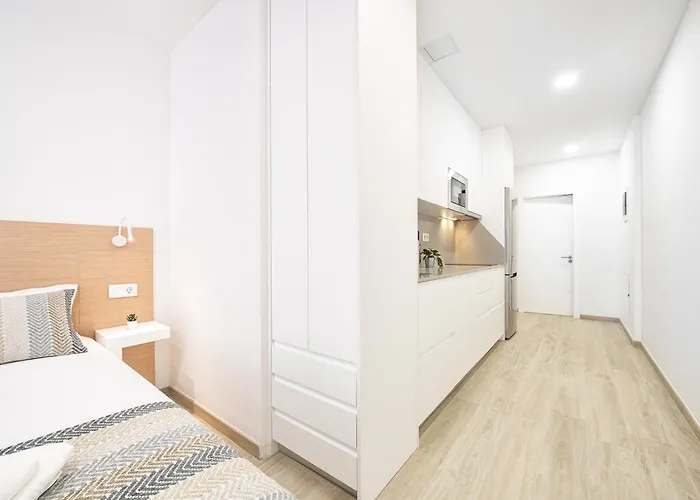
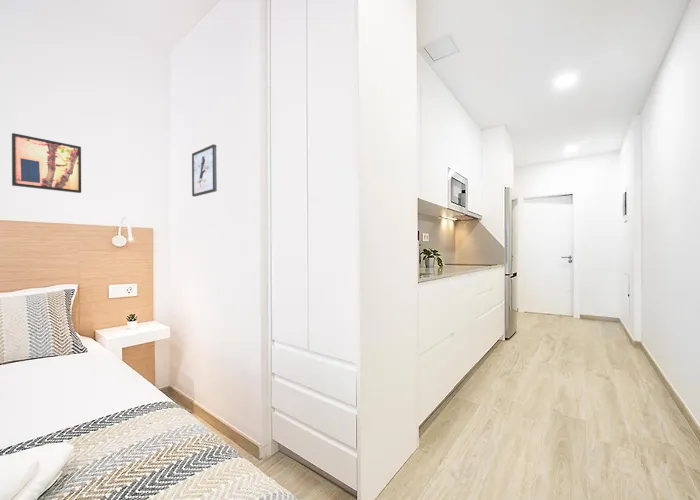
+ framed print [191,143,218,197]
+ wall art [11,132,82,194]
